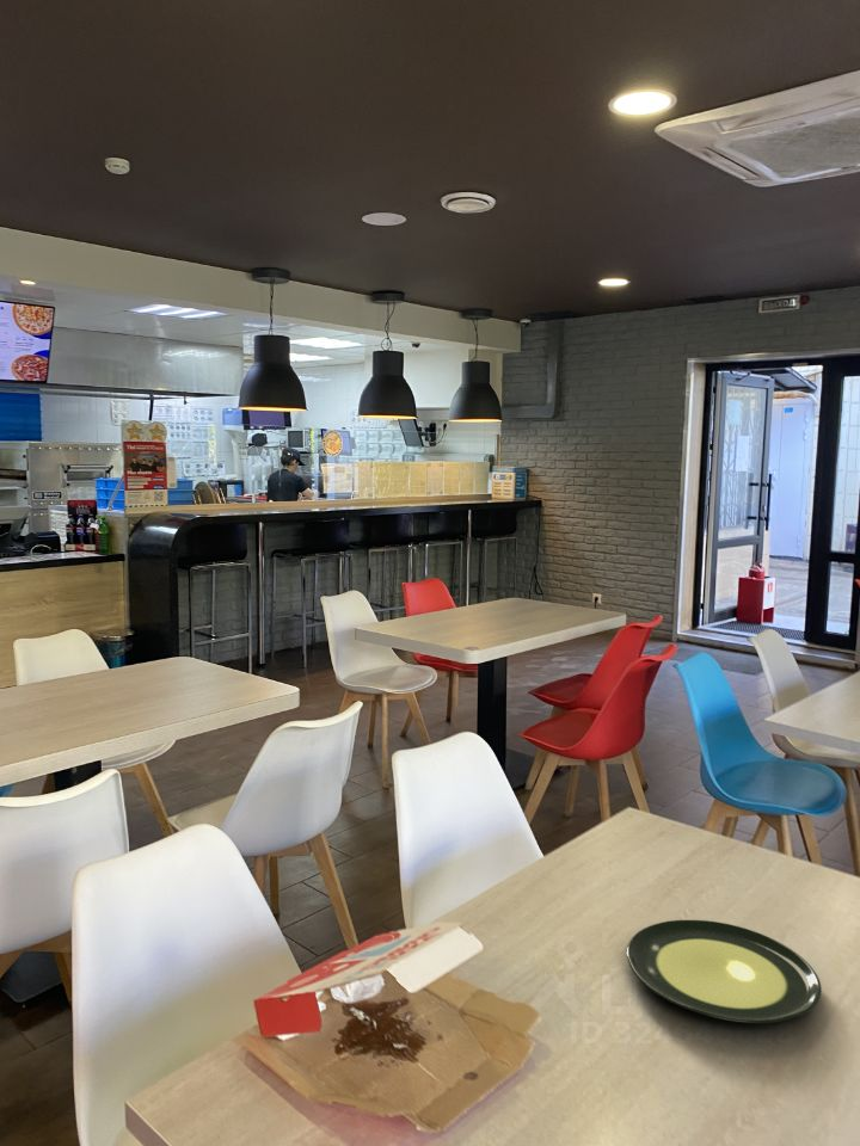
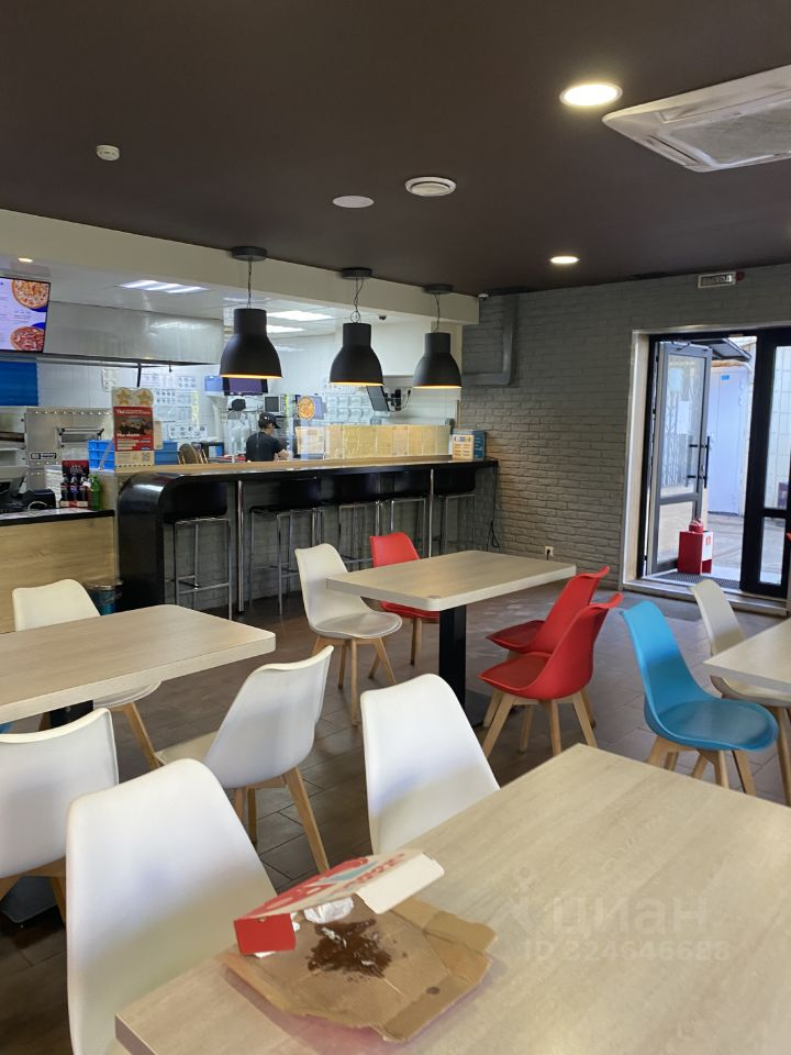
- plate [626,919,823,1024]
